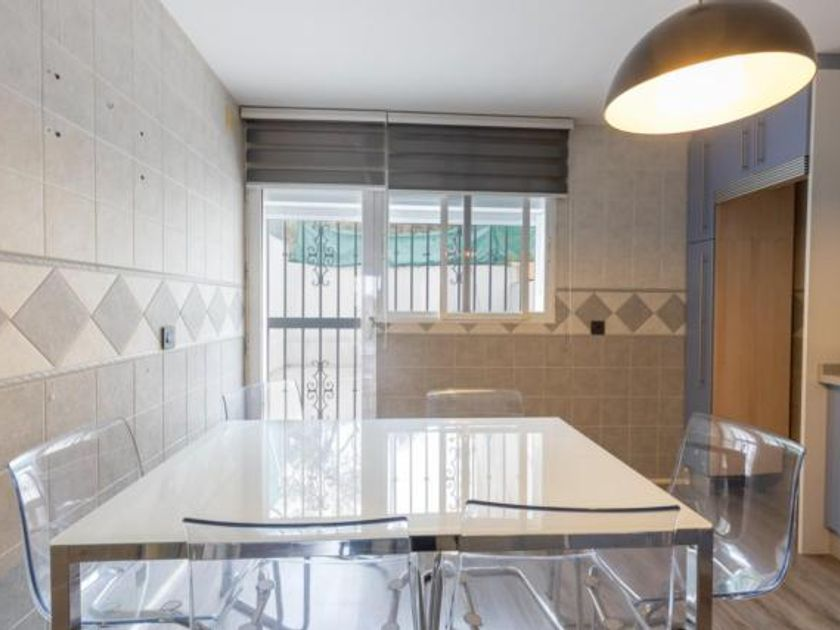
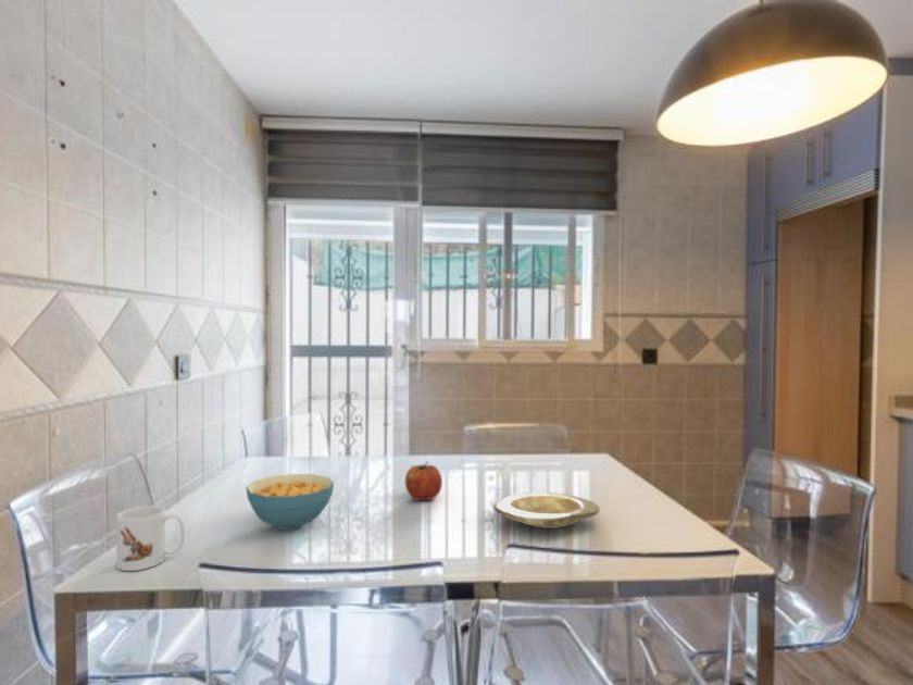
+ cereal bowl [245,473,335,531]
+ plate [492,491,601,530]
+ mug [115,505,186,572]
+ fruit [404,460,443,501]
